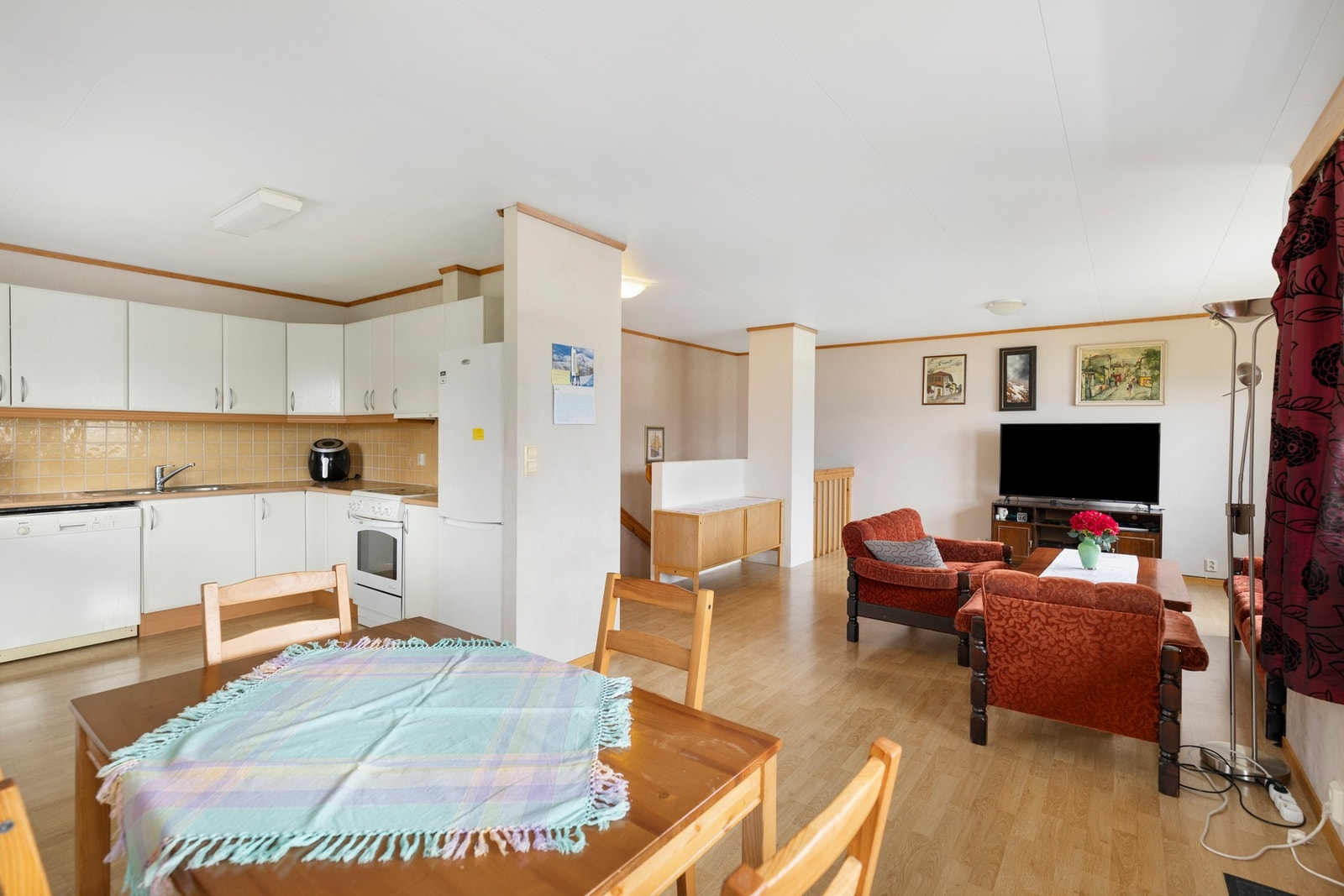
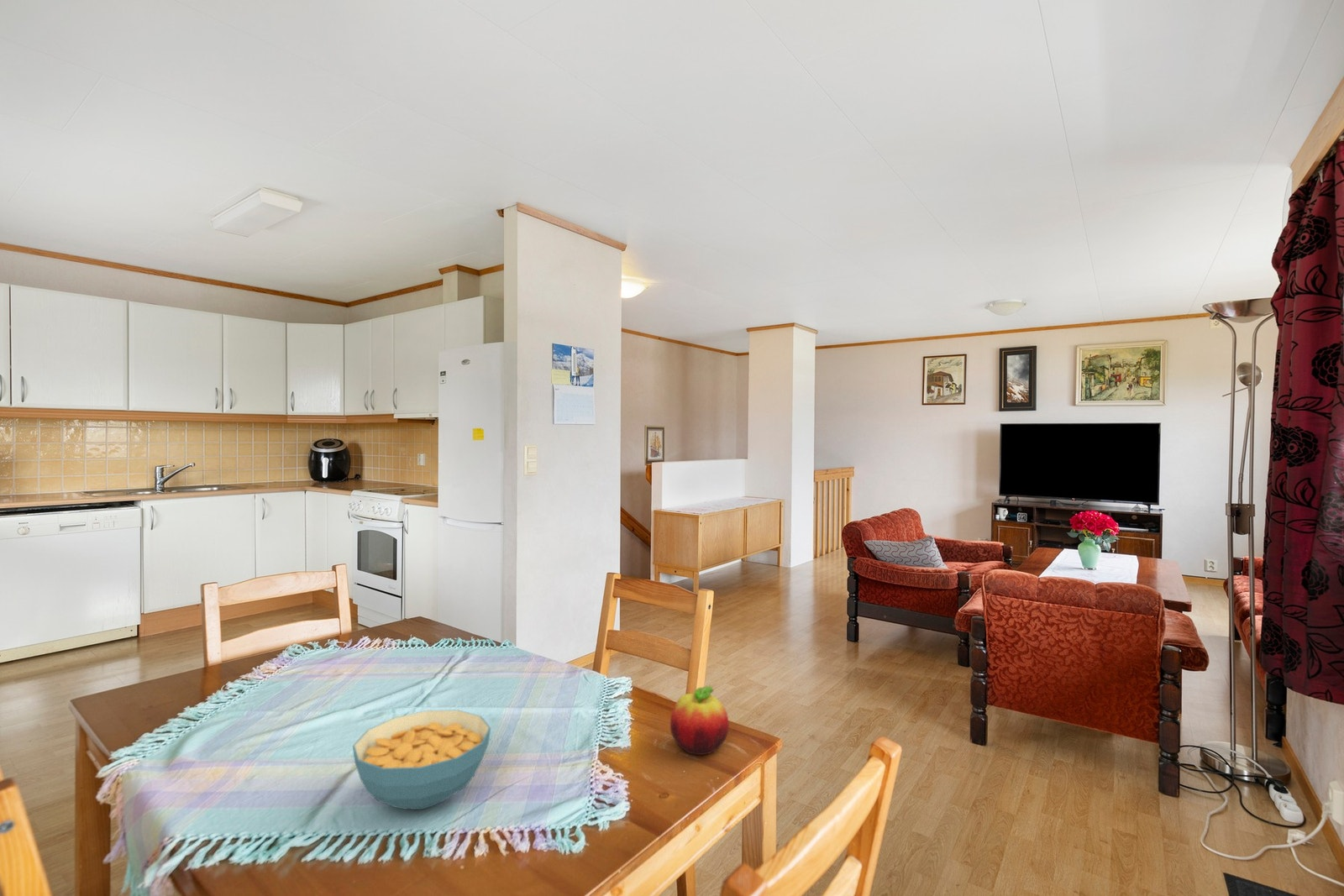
+ fruit [669,685,730,756]
+ cereal bowl [352,709,491,810]
